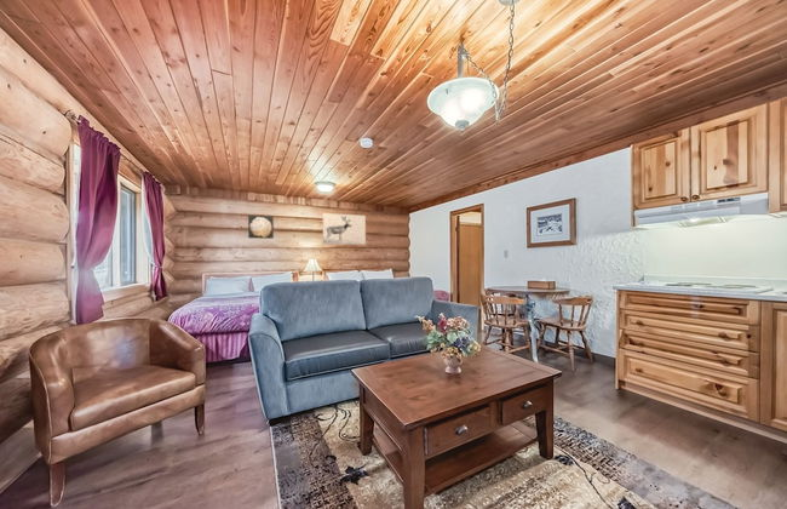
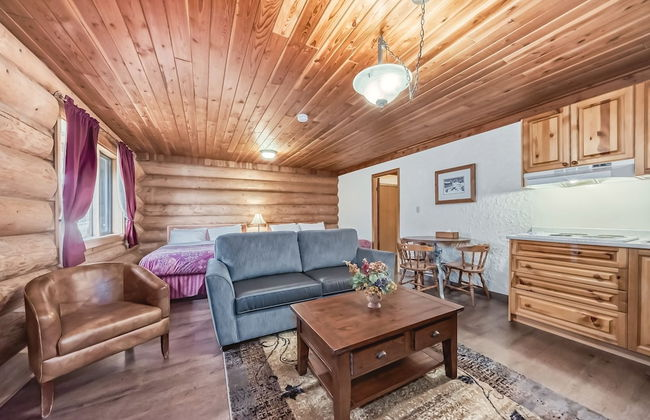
- wall art [247,213,275,240]
- wall art [322,212,367,246]
